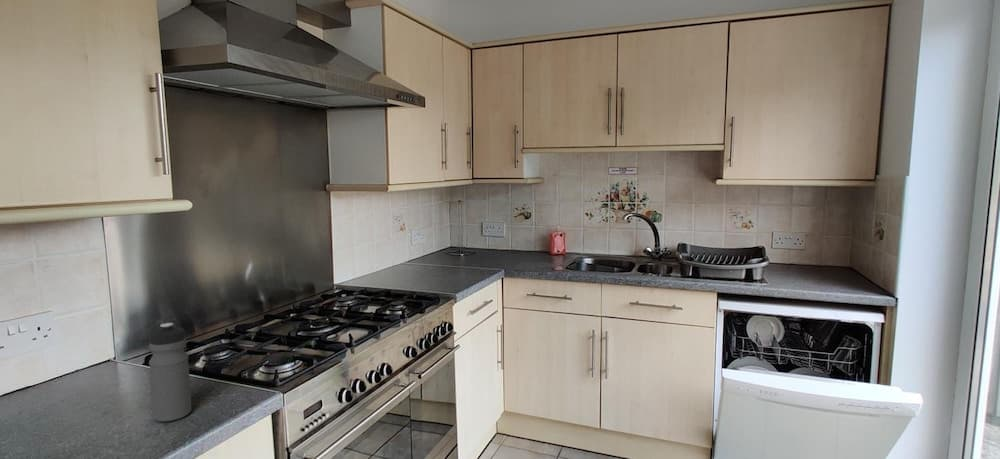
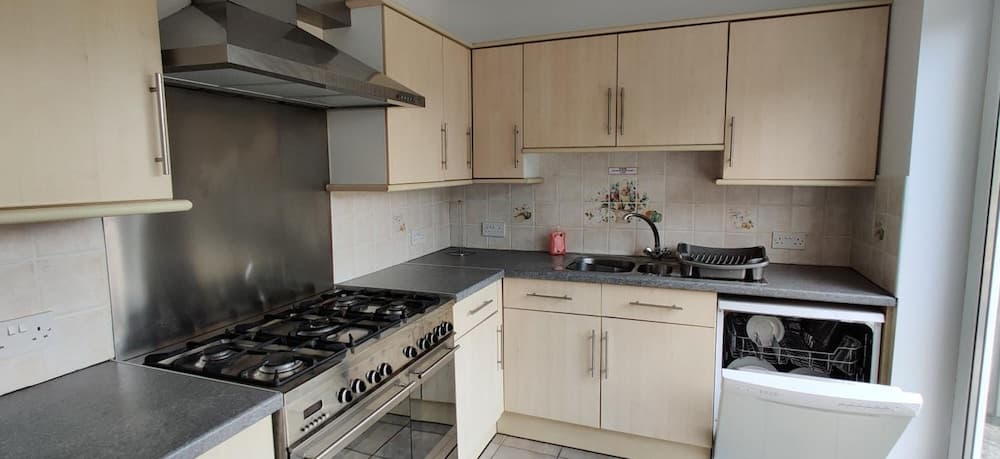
- water bottle [148,322,192,423]
